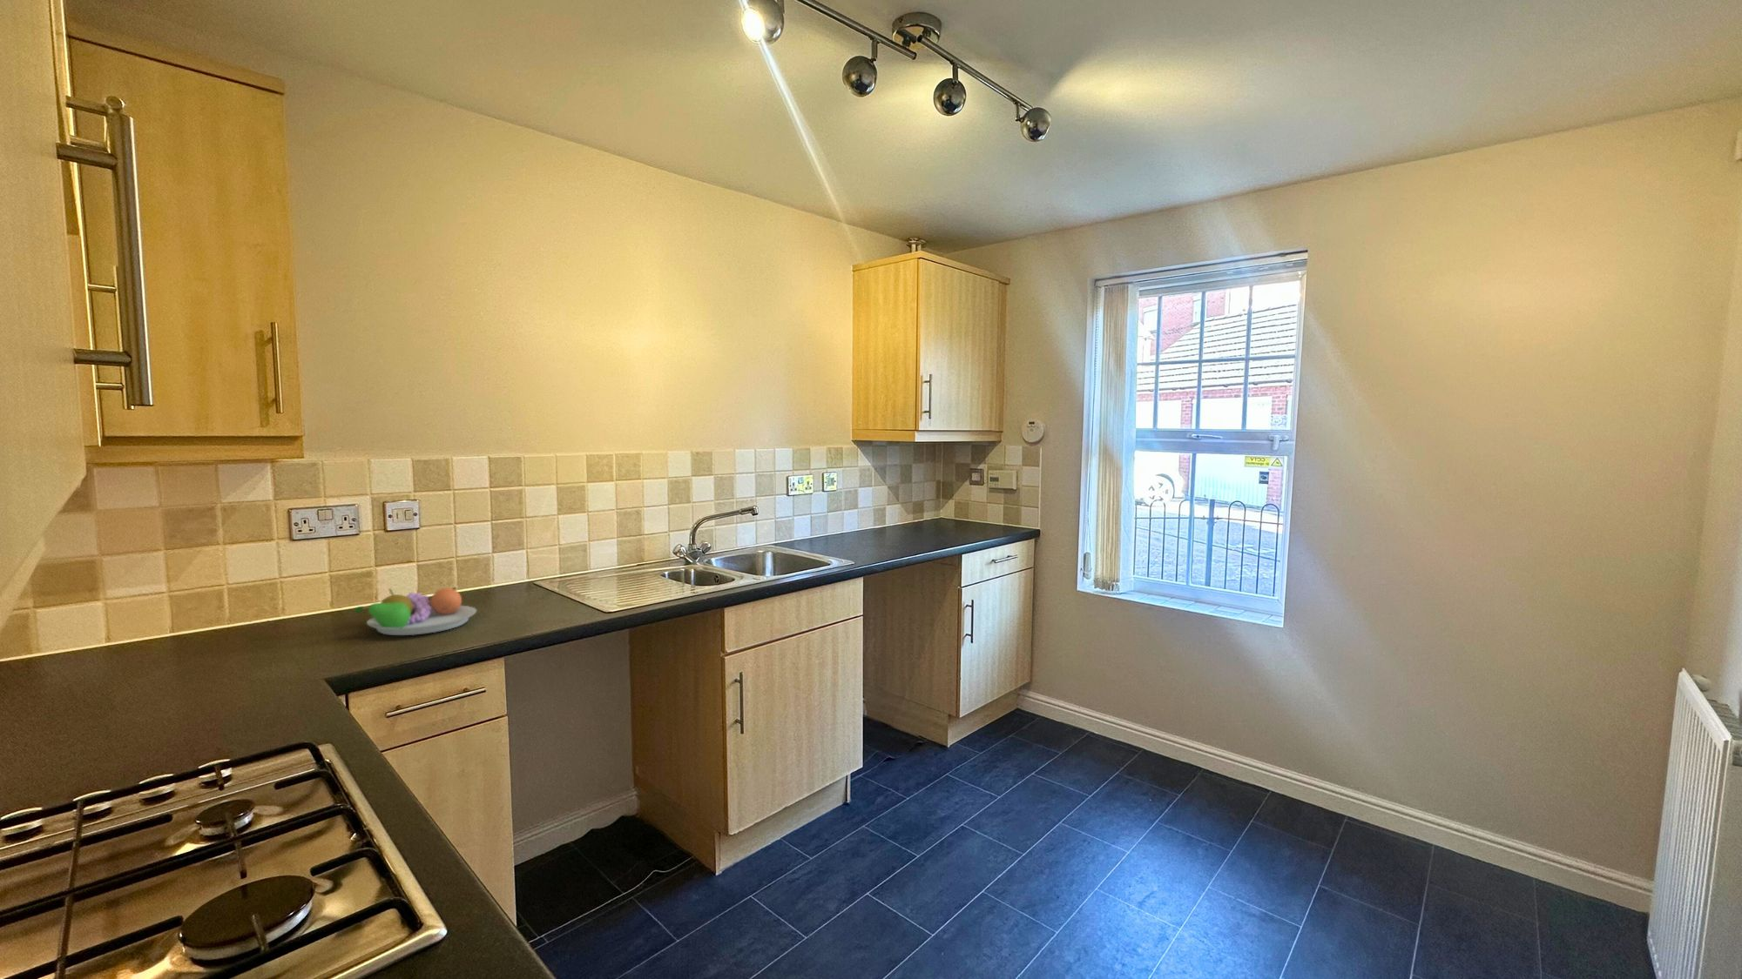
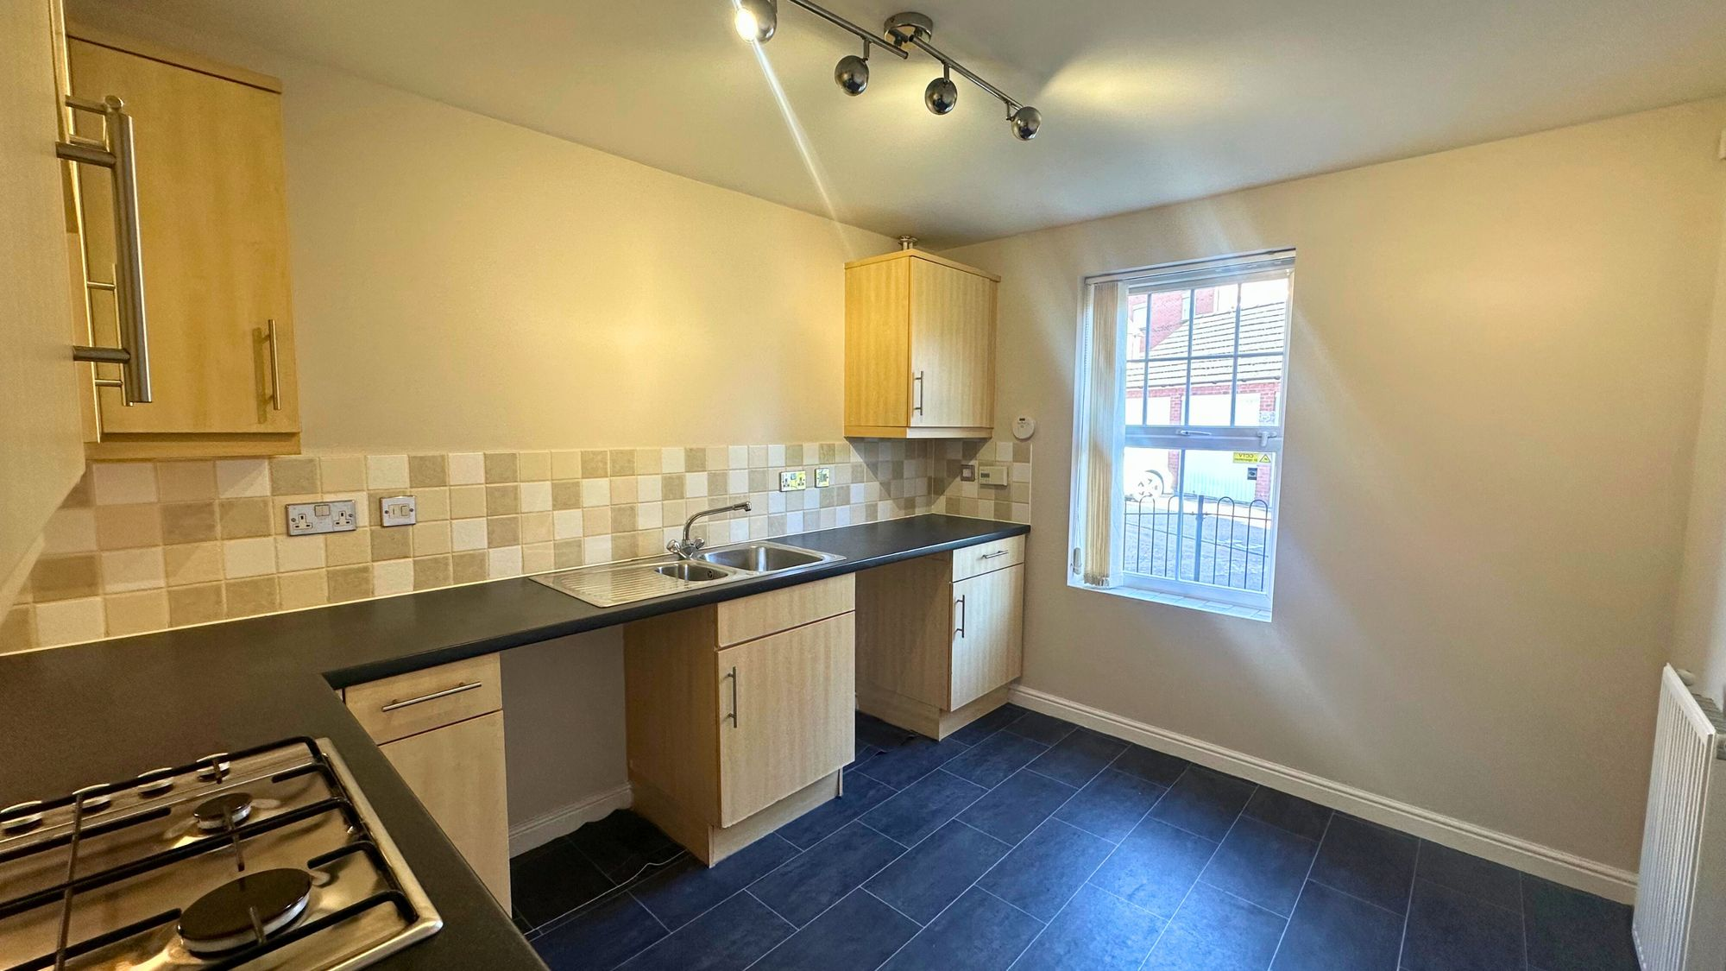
- fruit bowl [354,587,477,636]
